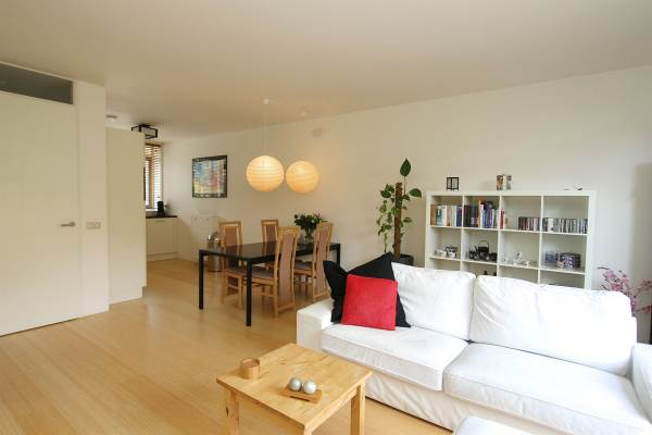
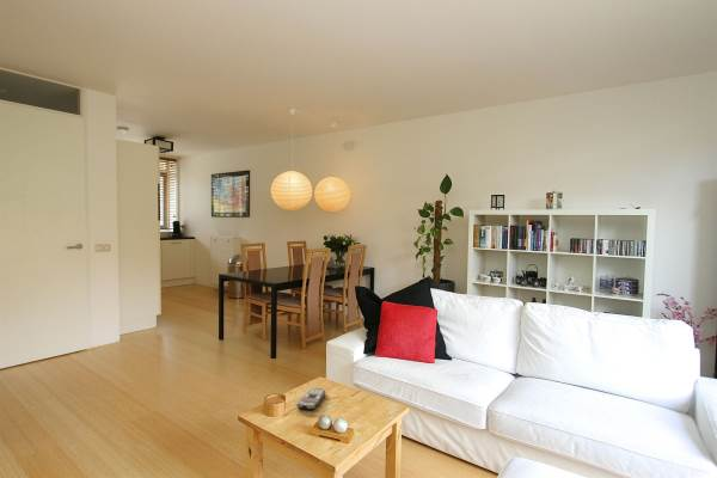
+ remote control [295,387,326,411]
